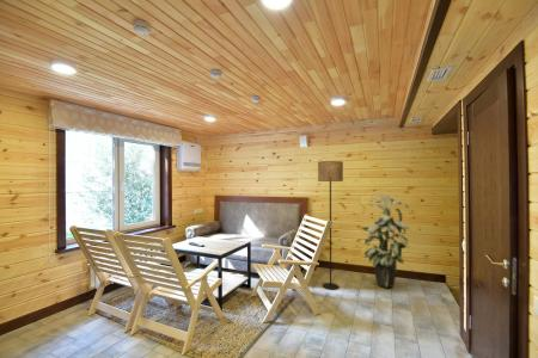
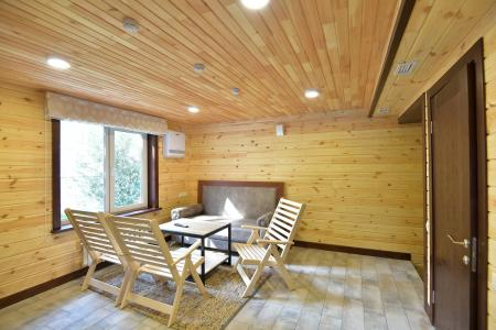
- floor lamp [317,160,344,291]
- indoor plant [359,192,410,289]
